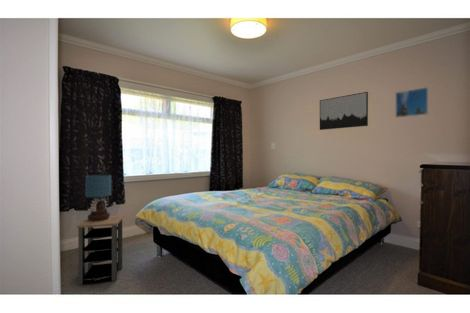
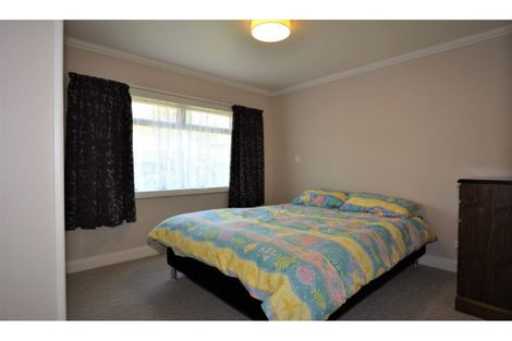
- wall art [319,91,369,131]
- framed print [395,86,429,119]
- side table [76,214,125,286]
- table lamp [85,174,112,221]
